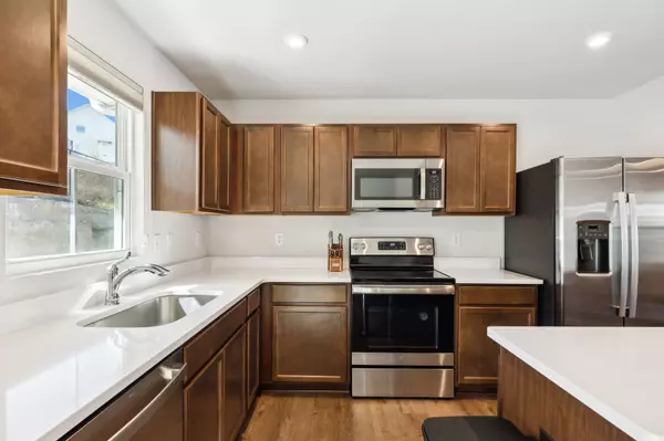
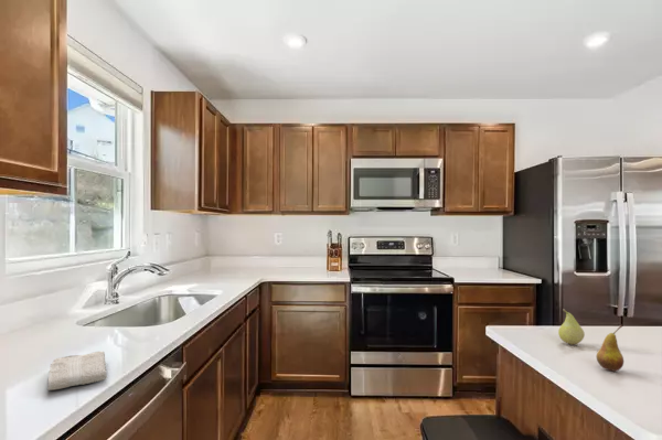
+ washcloth [46,351,108,391]
+ fruit [557,308,586,346]
+ fruit [596,324,624,373]
